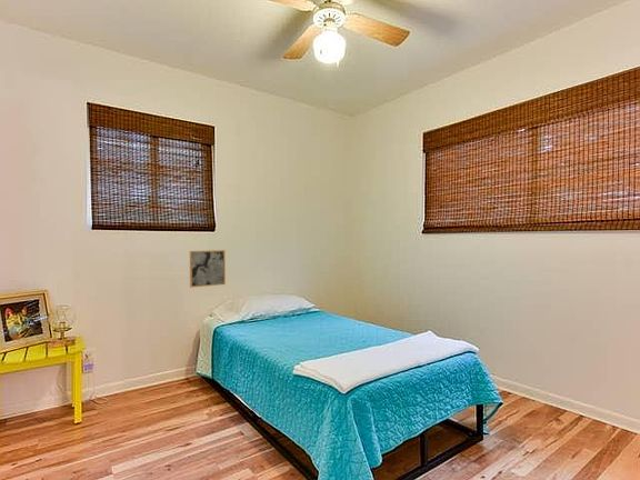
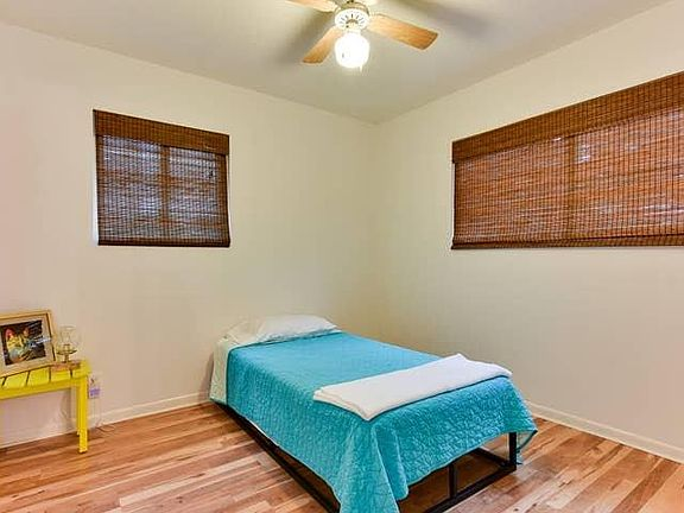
- wall art [189,249,227,289]
